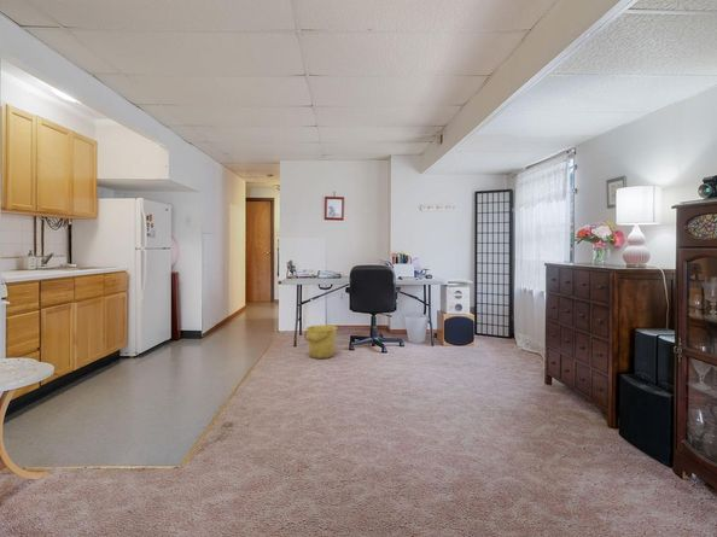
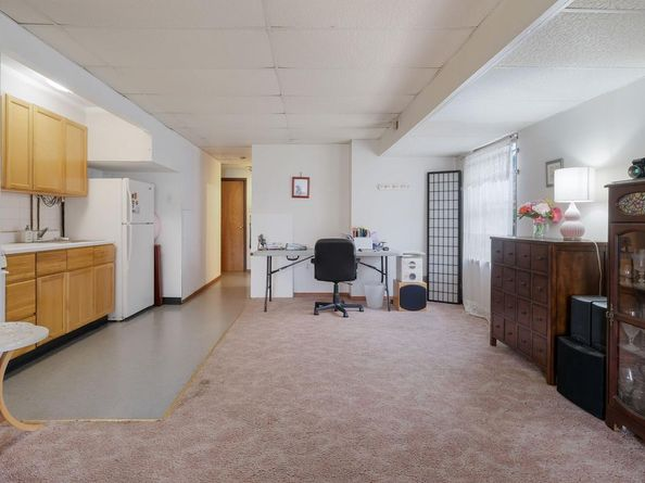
- bucket [303,323,338,360]
